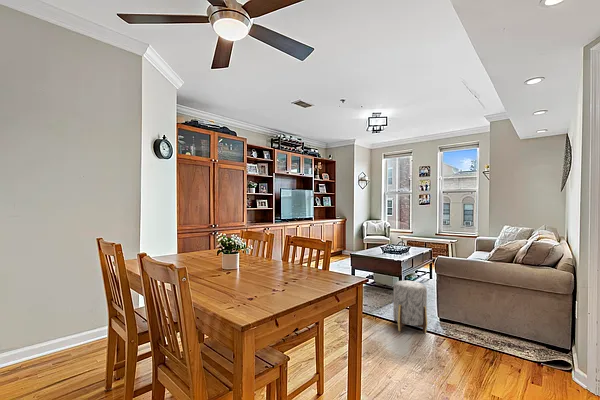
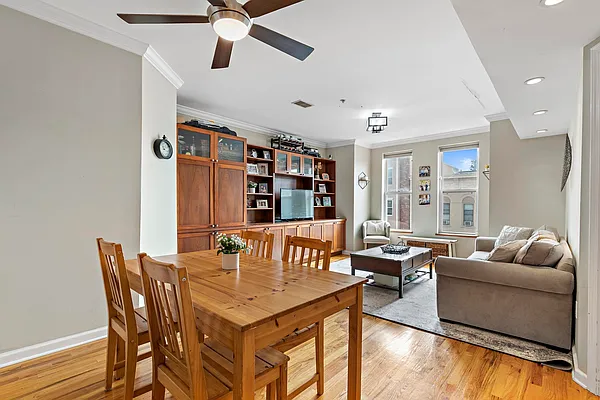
- stool [392,280,428,334]
